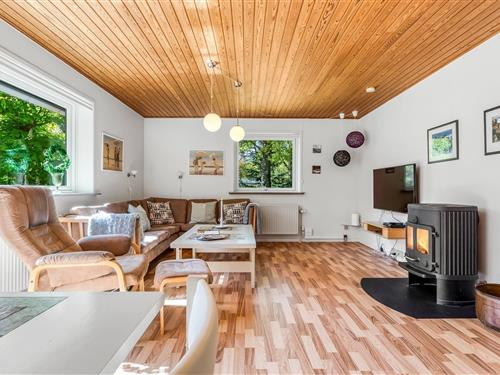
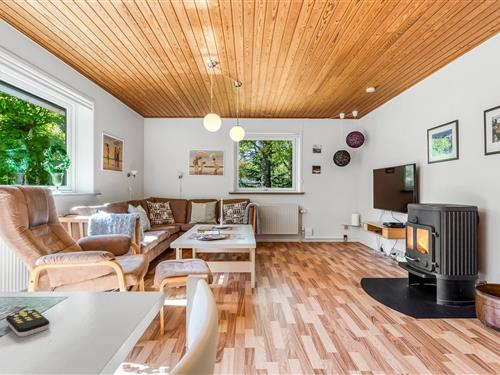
+ remote control [5,308,51,338]
